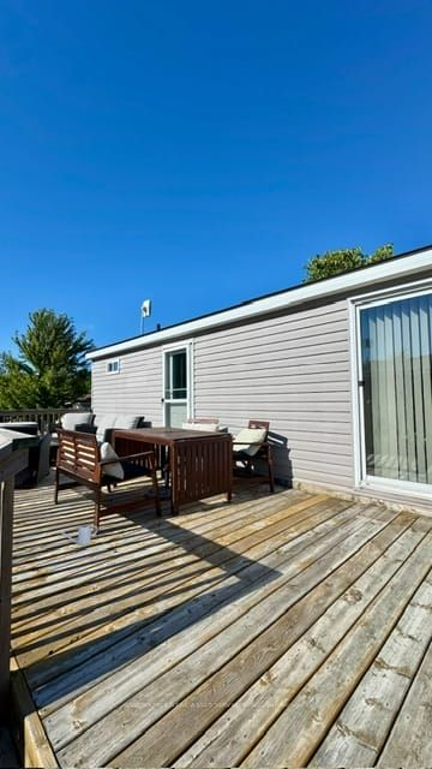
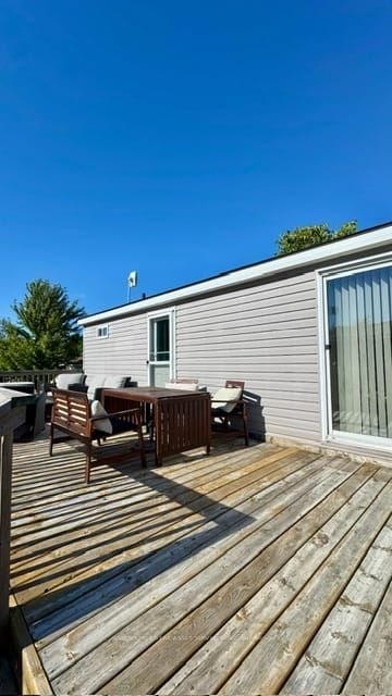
- watering can [60,524,98,547]
